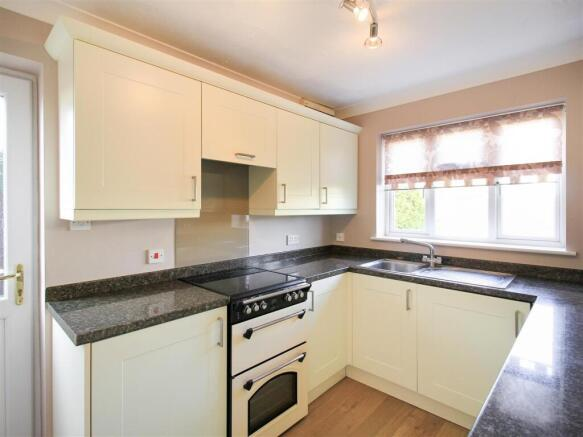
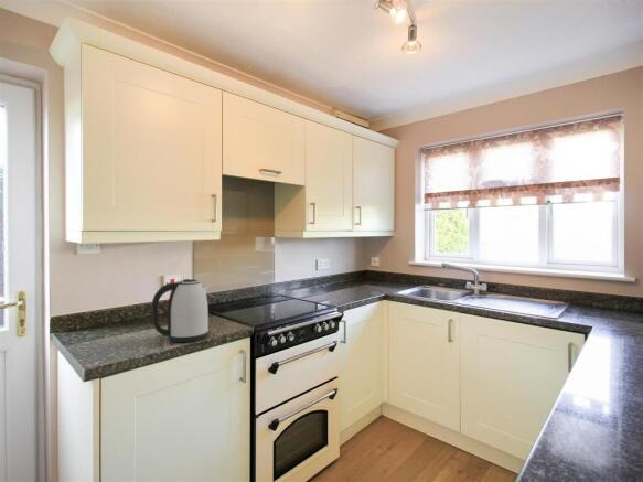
+ kettle [151,278,210,343]
